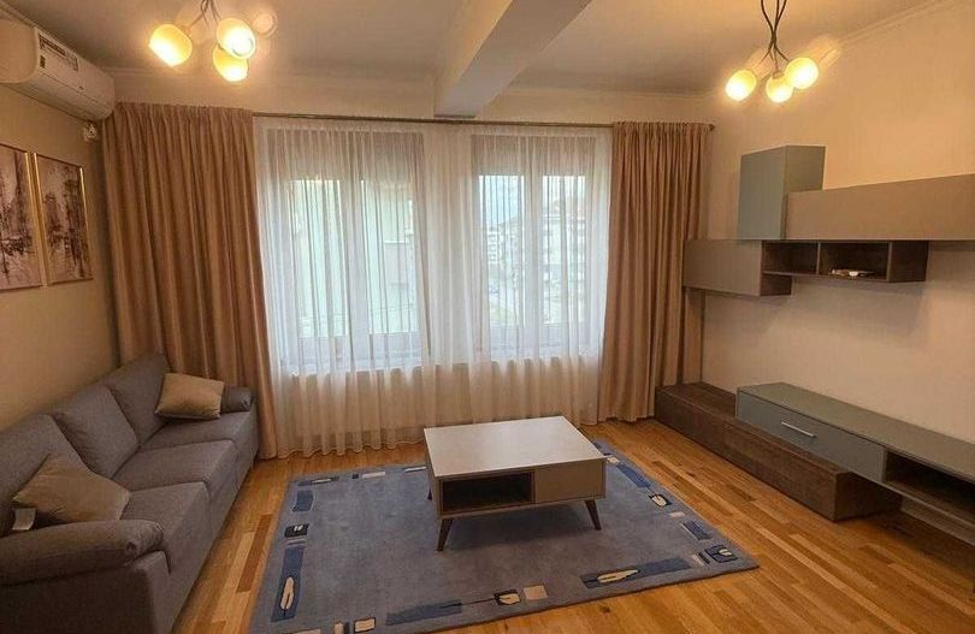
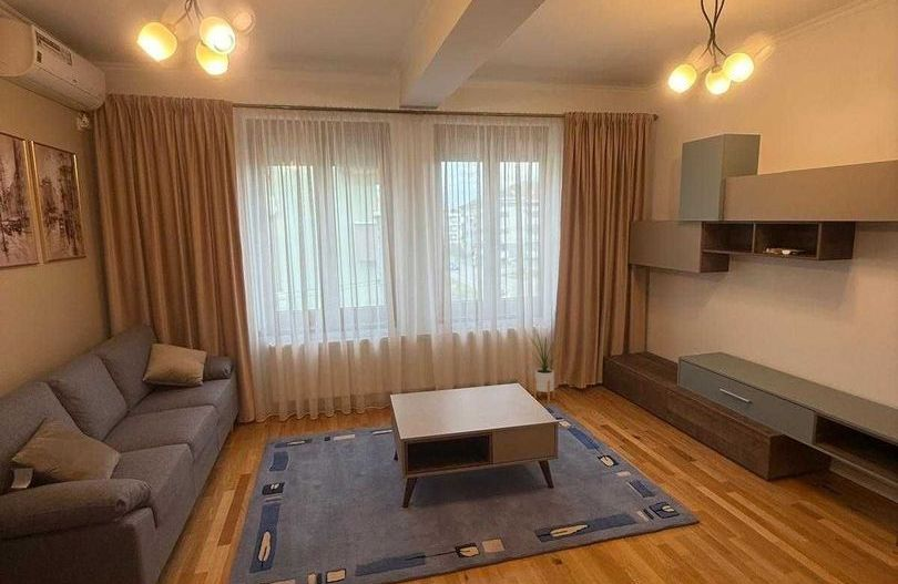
+ house plant [527,328,565,402]
